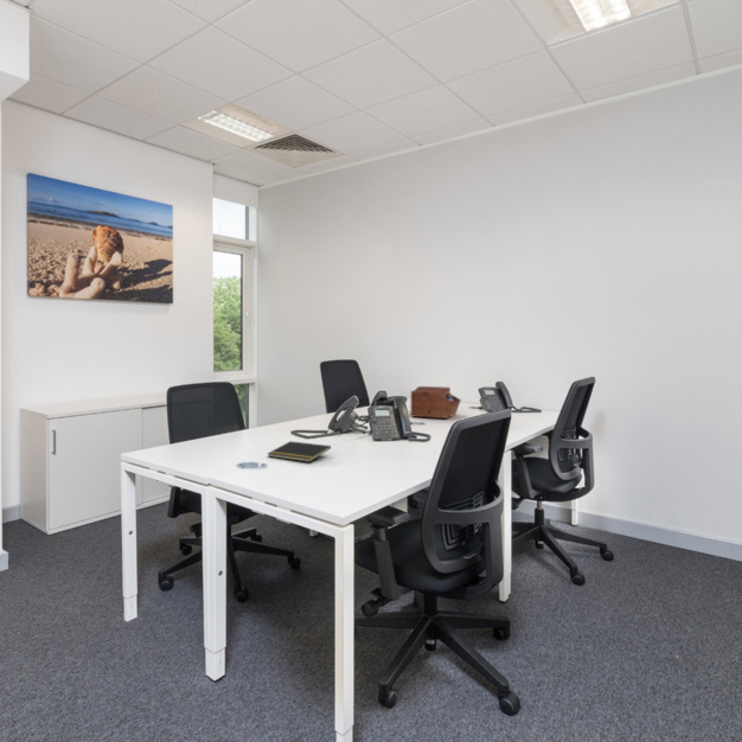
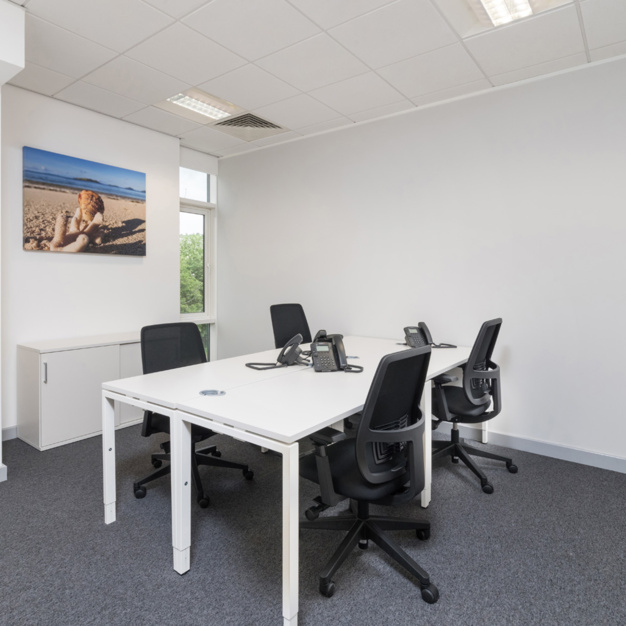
- sewing box [409,385,462,420]
- notepad [267,440,332,463]
